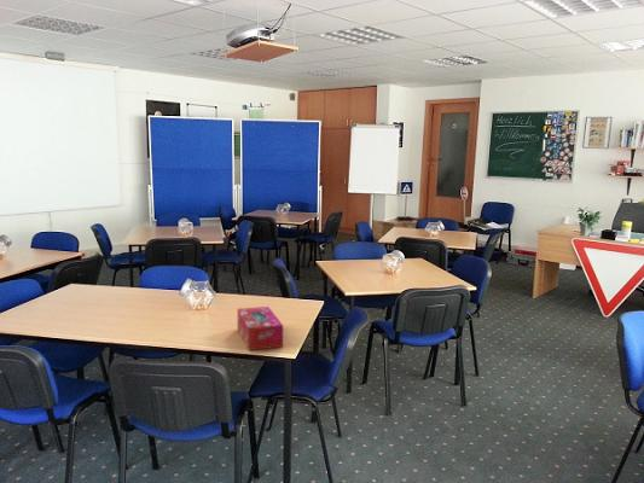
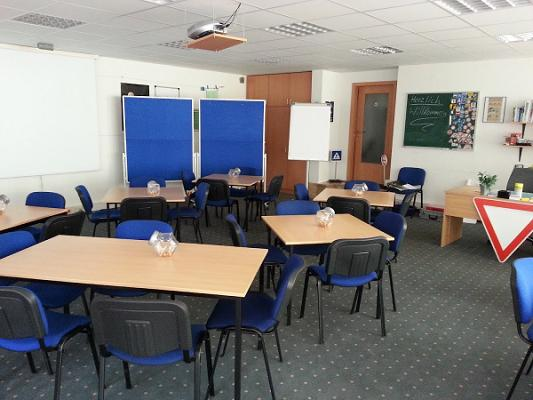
- tissue box [237,305,284,351]
